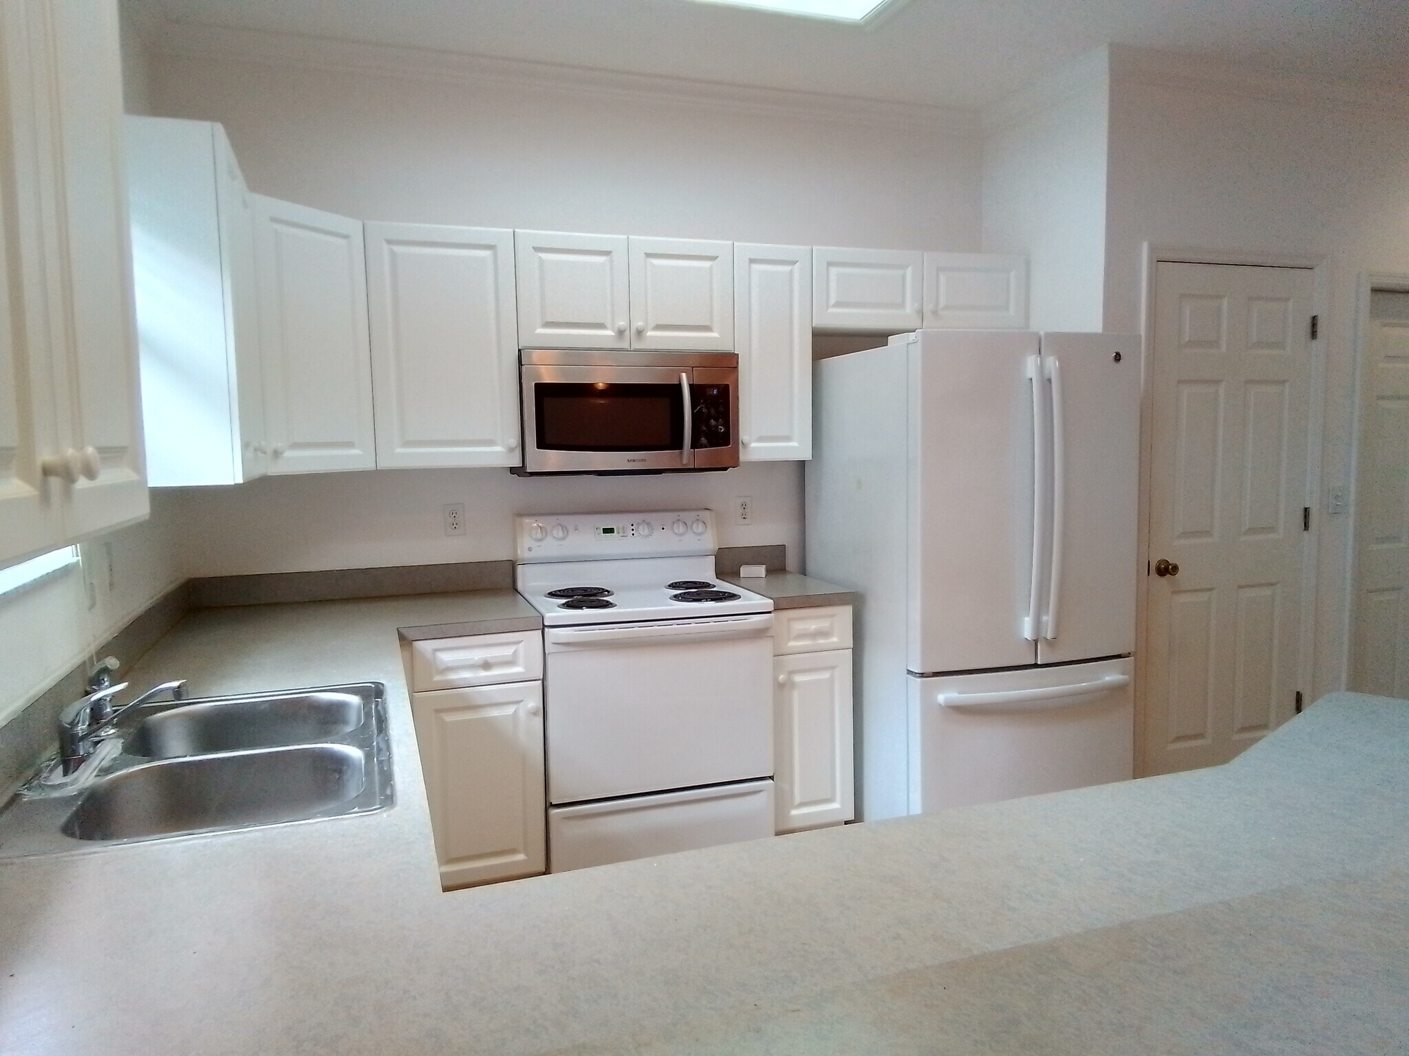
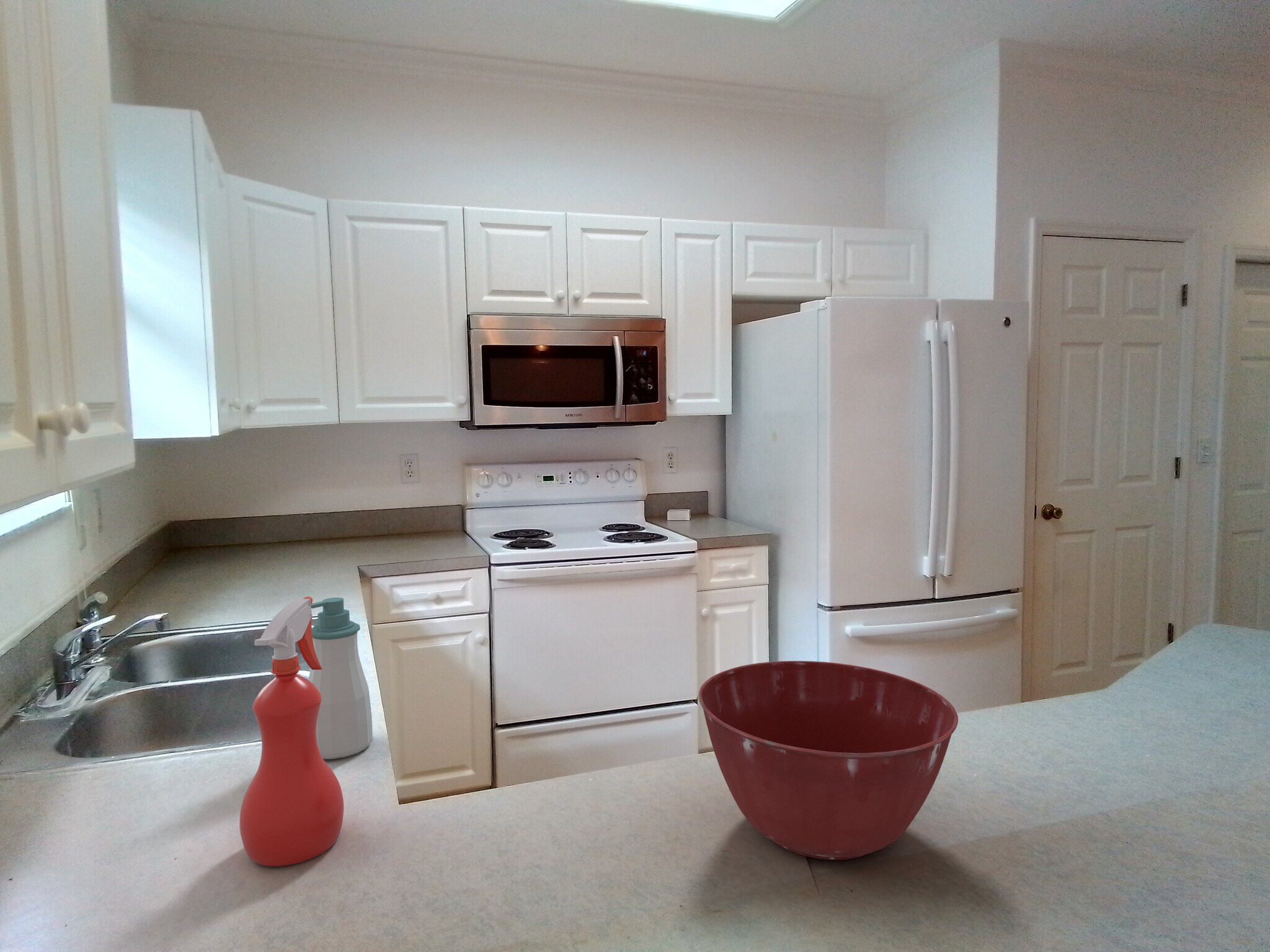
+ soap bottle [308,597,373,760]
+ mixing bowl [698,660,959,860]
+ spray bottle [239,596,344,867]
